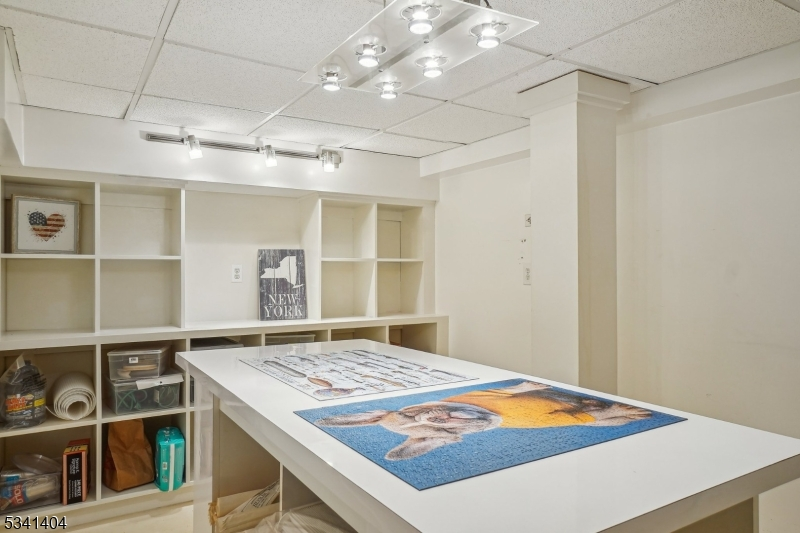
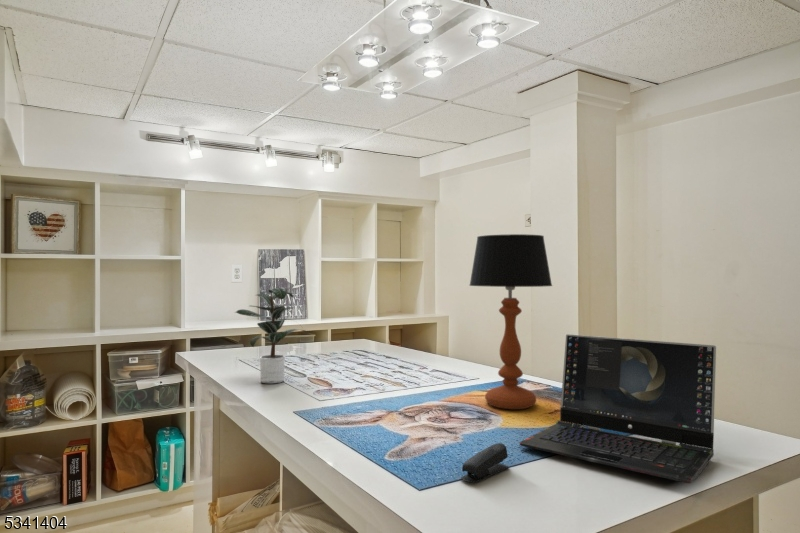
+ stapler [460,442,510,483]
+ potted plant [233,286,309,384]
+ laptop computer [519,333,717,484]
+ table lamp [468,233,553,410]
